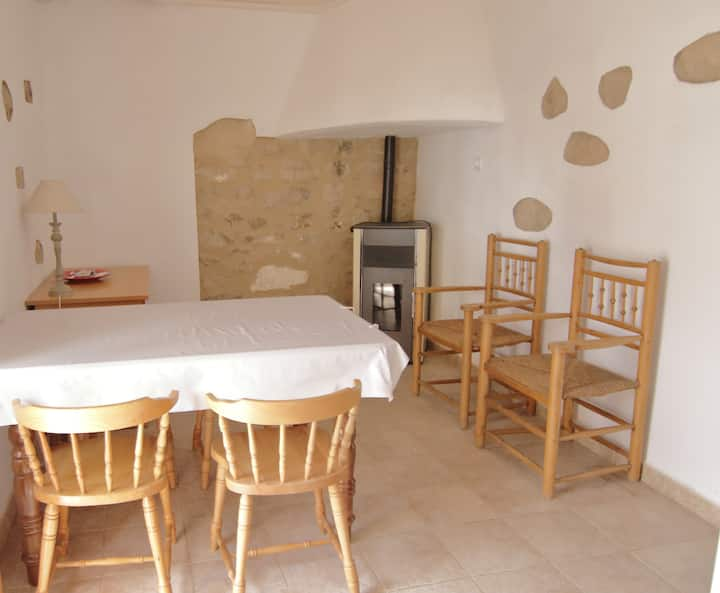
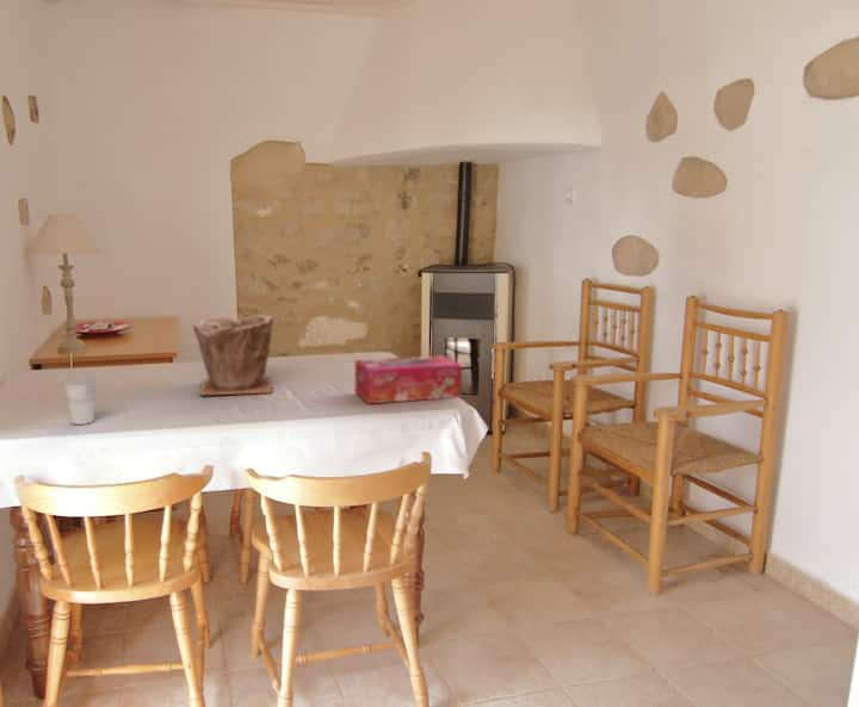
+ plant pot [191,314,274,397]
+ tissue box [354,354,463,405]
+ cup [61,374,98,426]
